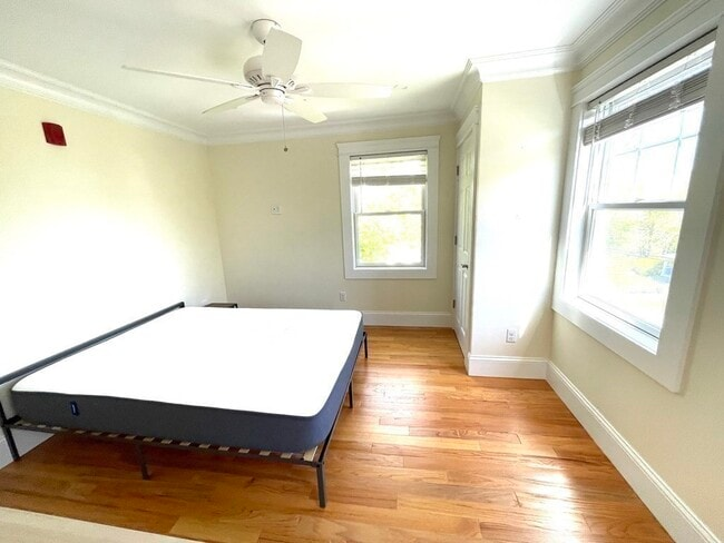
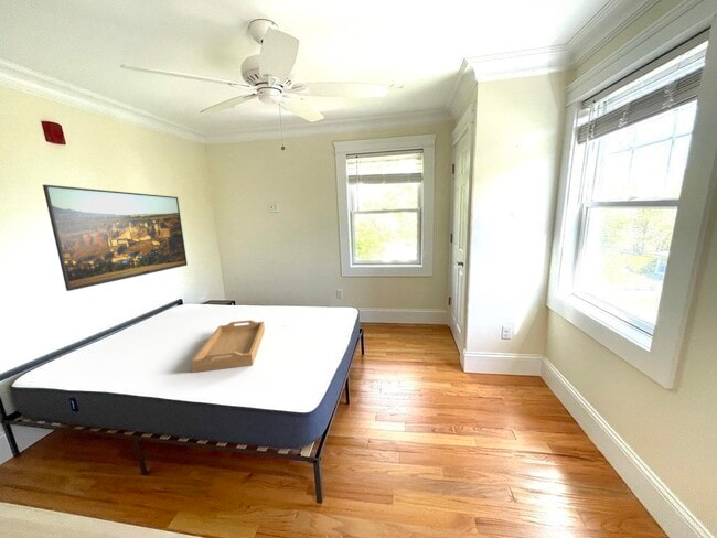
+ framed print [42,184,189,292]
+ serving tray [191,319,266,374]
